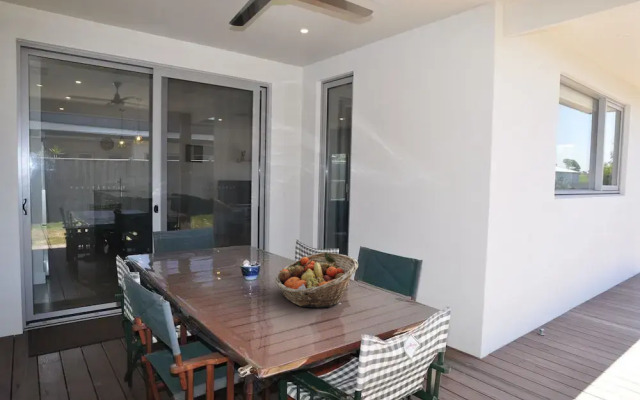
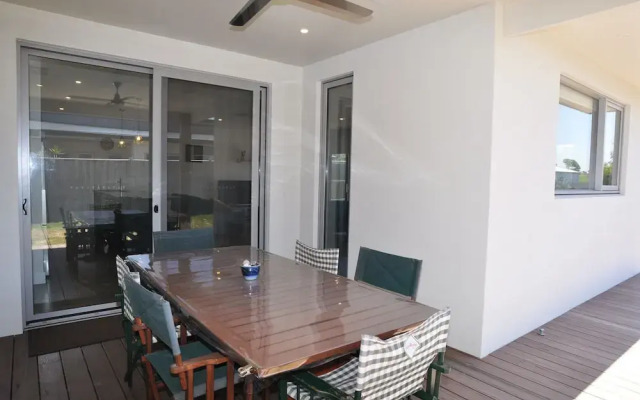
- fruit basket [274,251,359,309]
